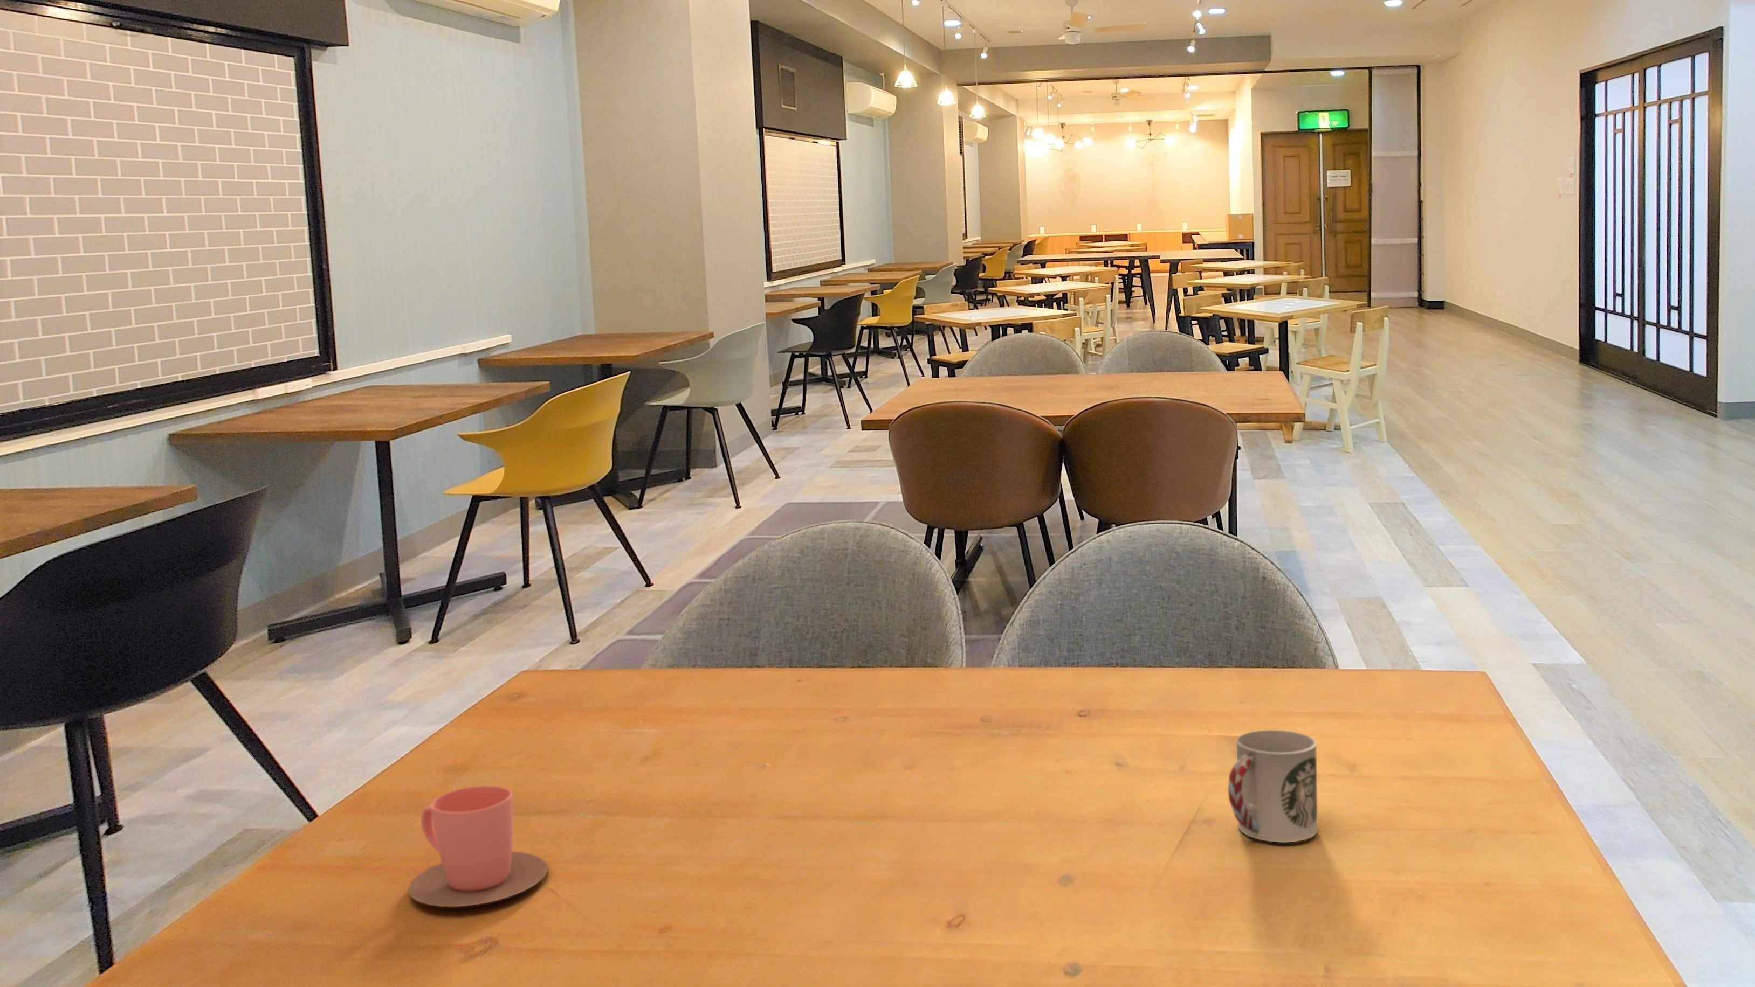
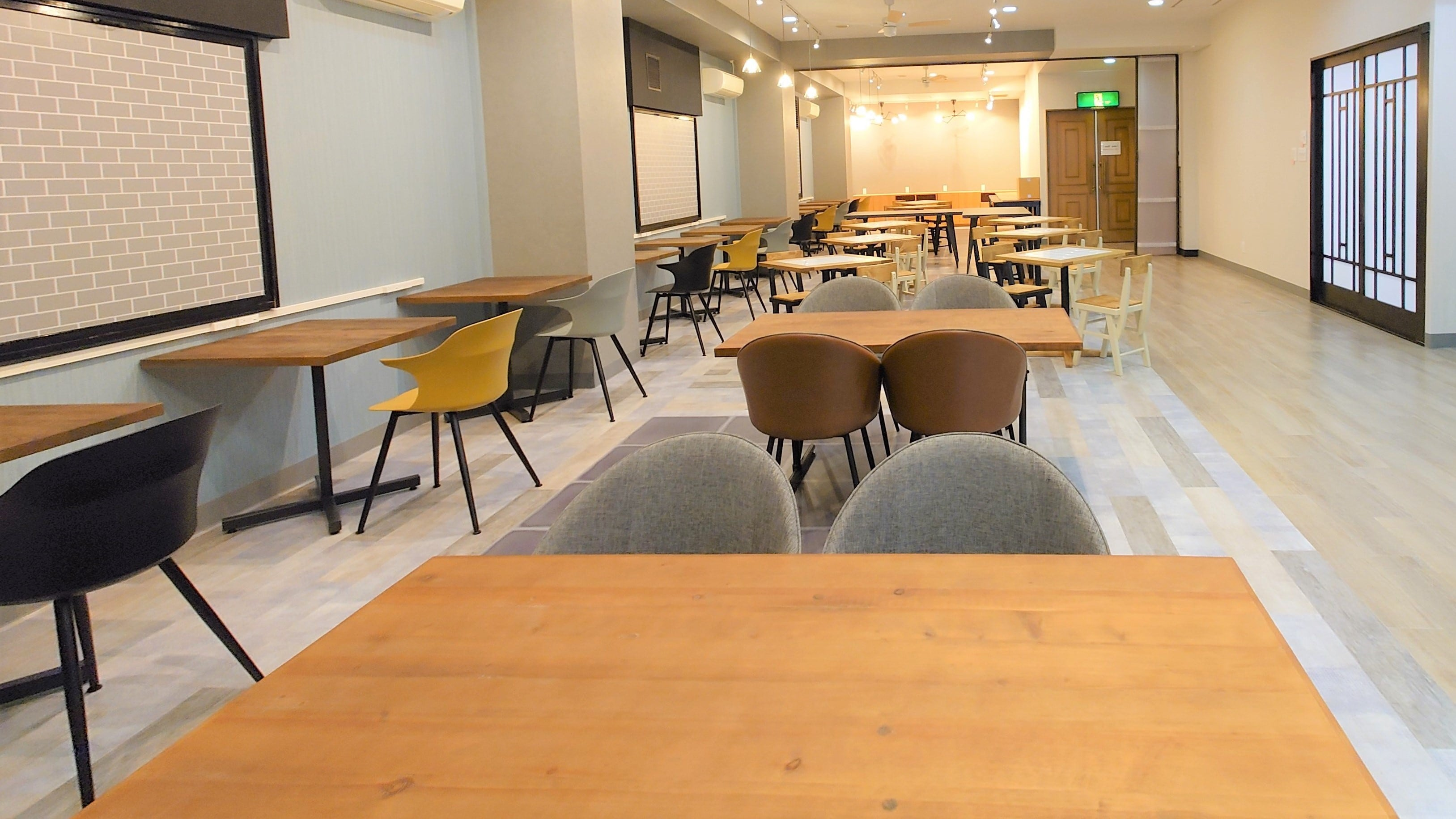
- cup [407,785,548,907]
- cup [1228,729,1317,844]
